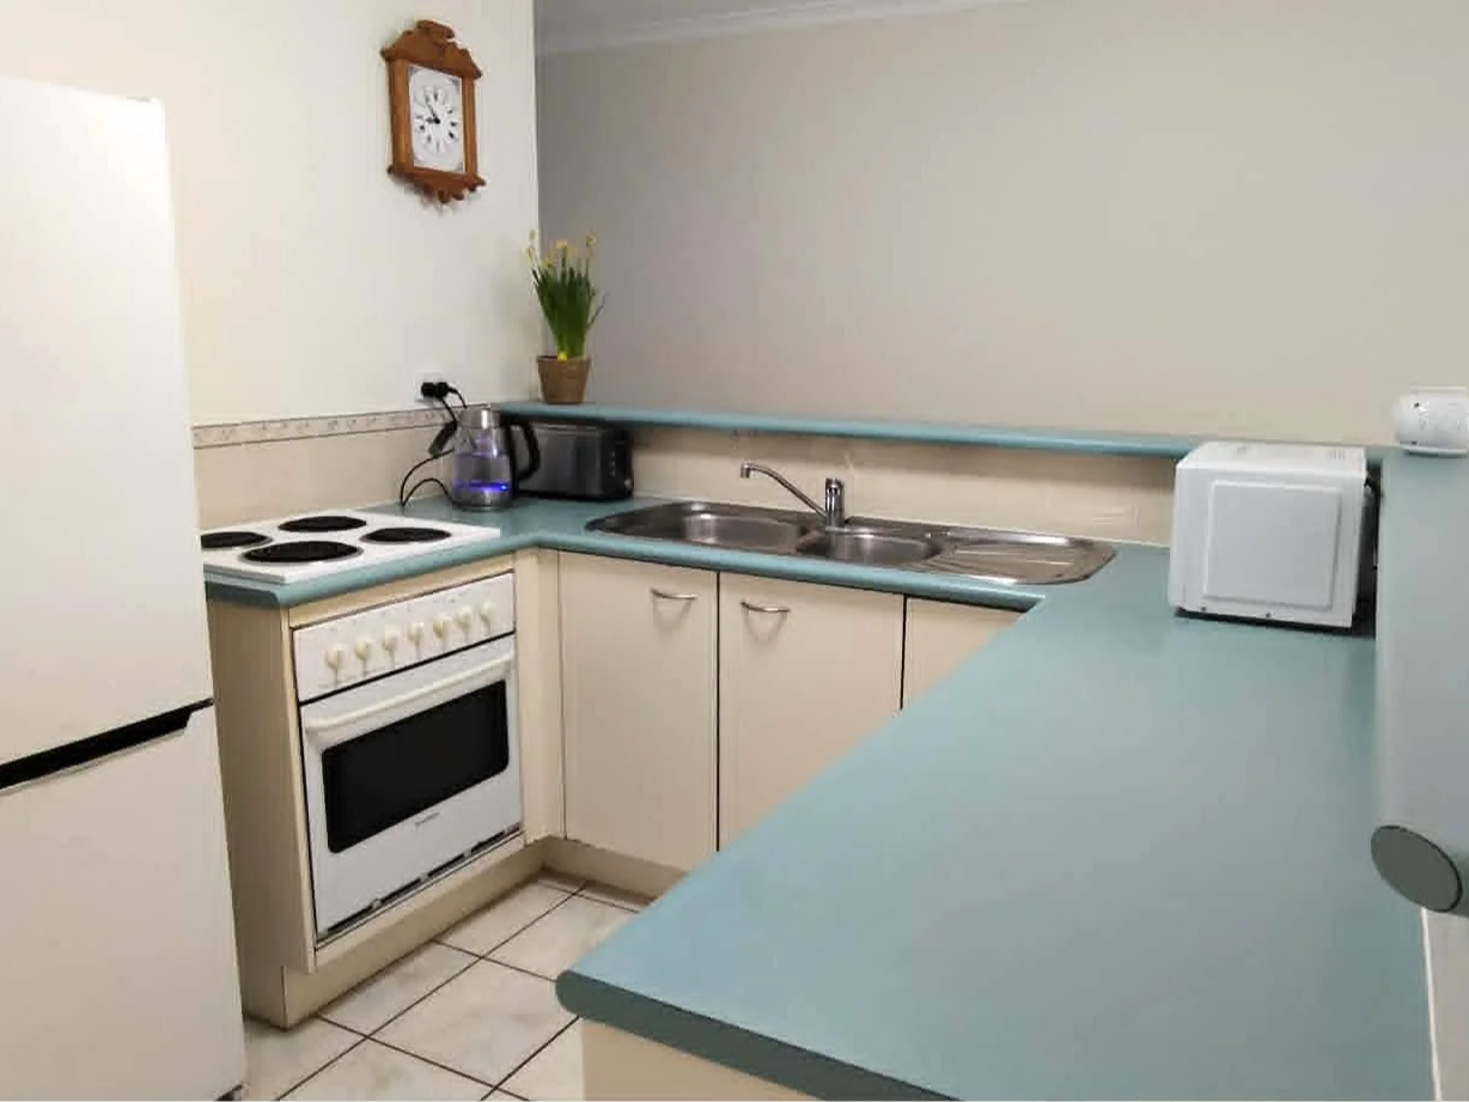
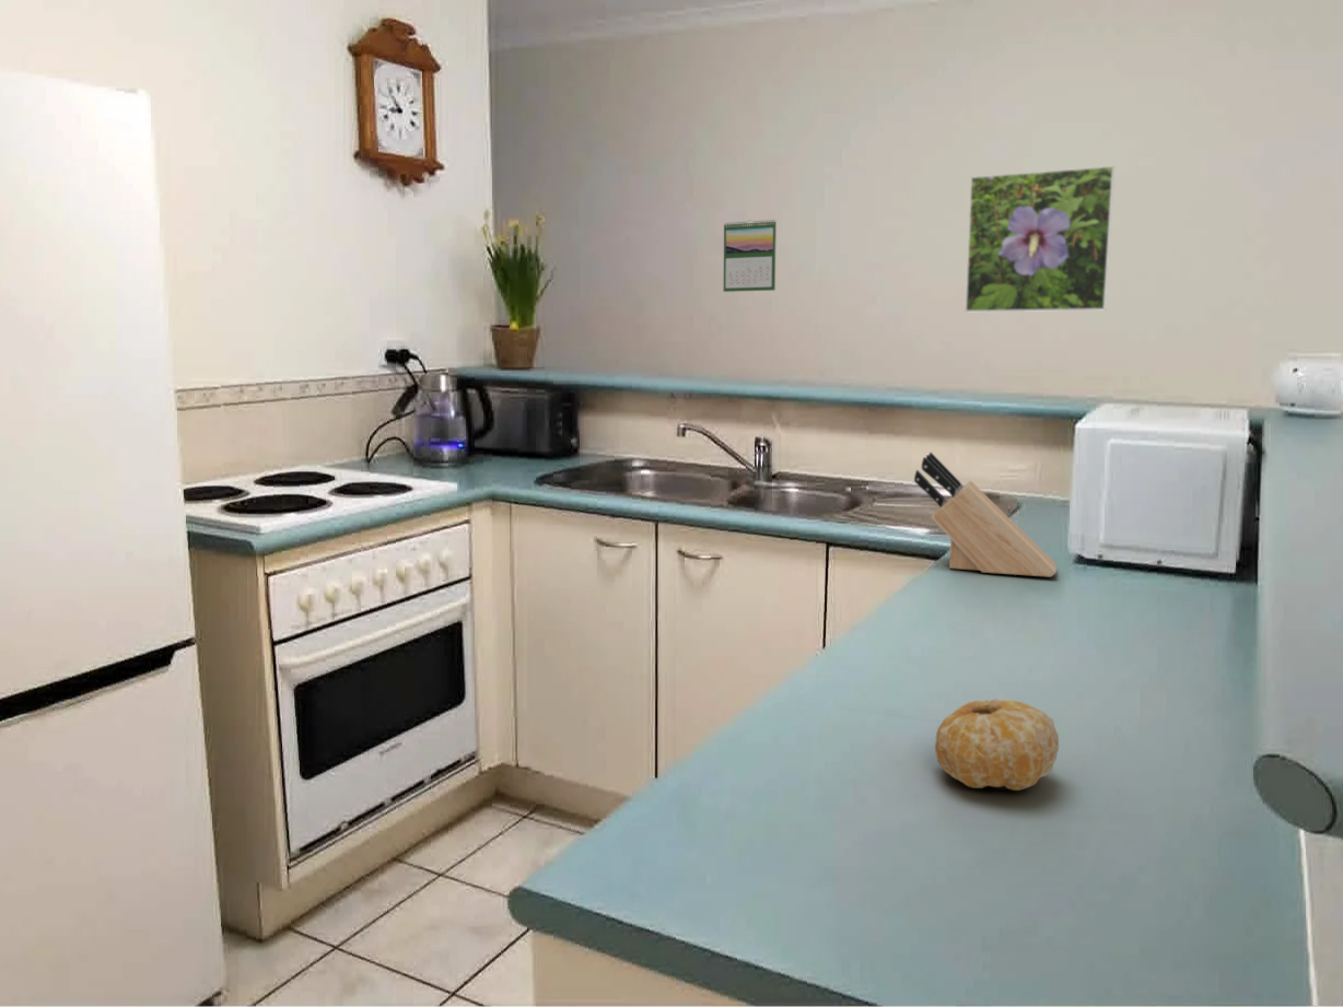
+ fruit [934,696,1060,792]
+ calendar [723,219,778,293]
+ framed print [965,165,1116,313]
+ knife block [913,452,1058,578]
